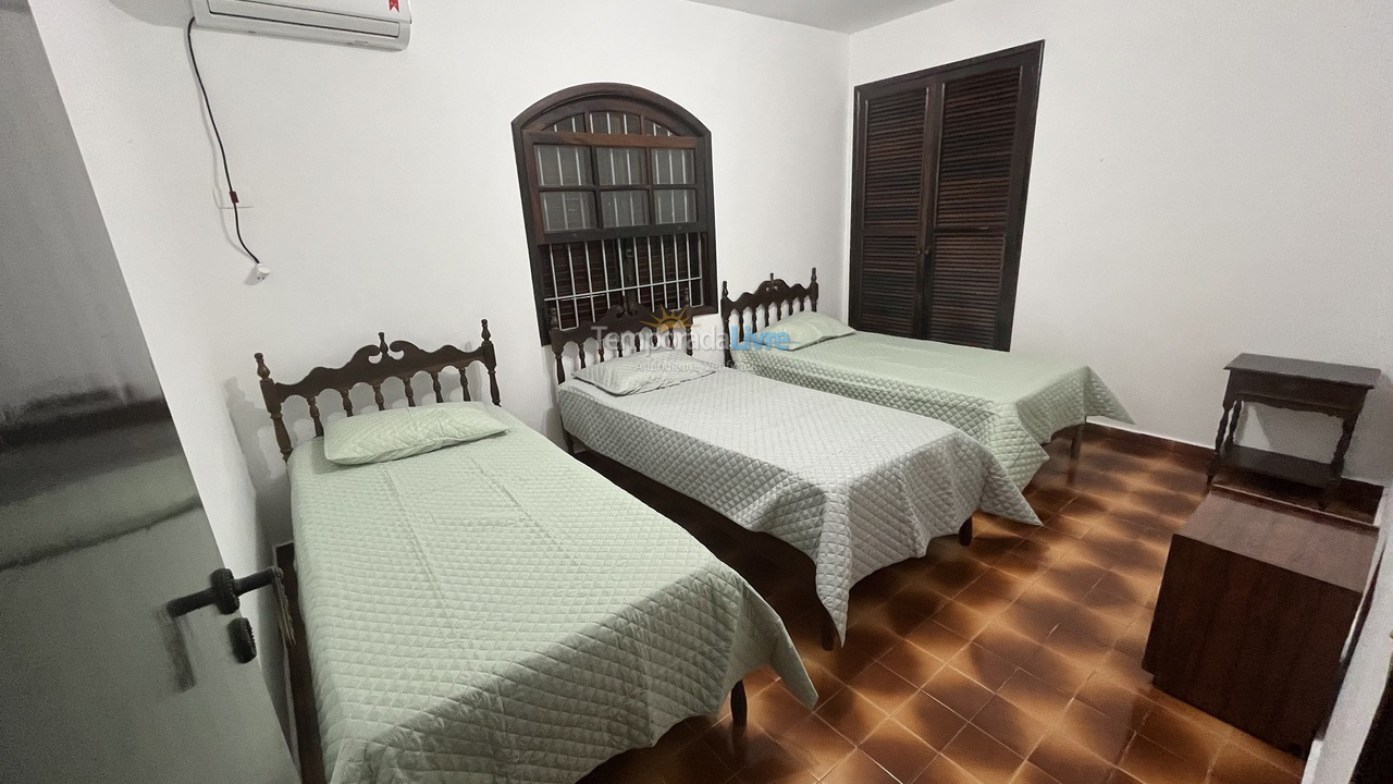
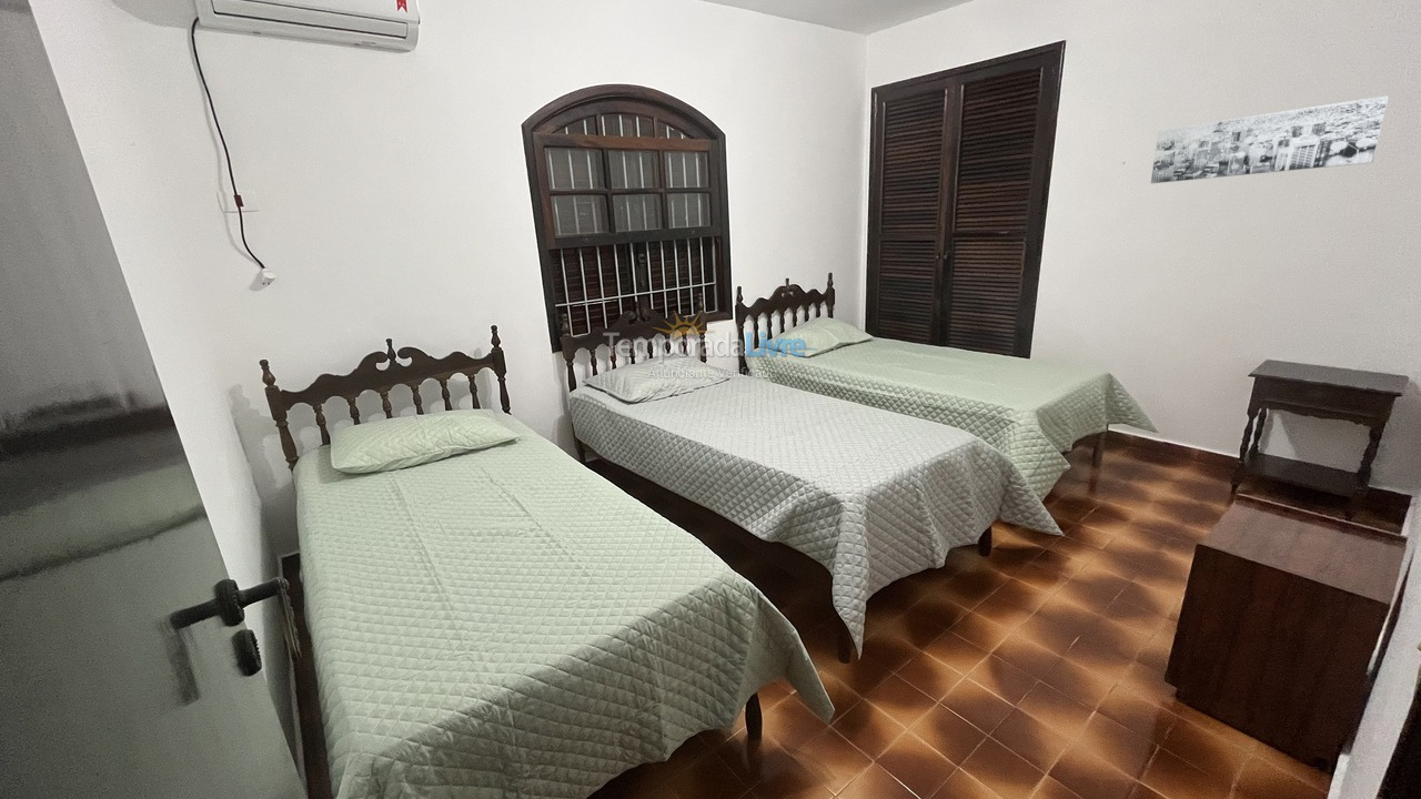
+ wall art [1150,94,1390,184]
